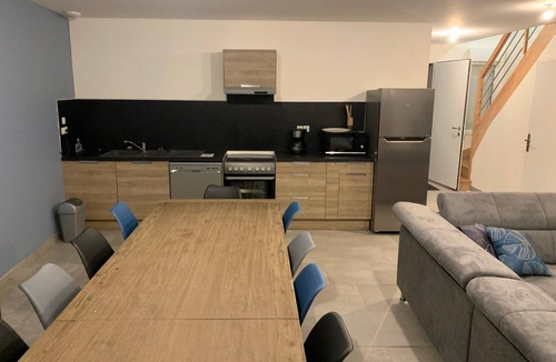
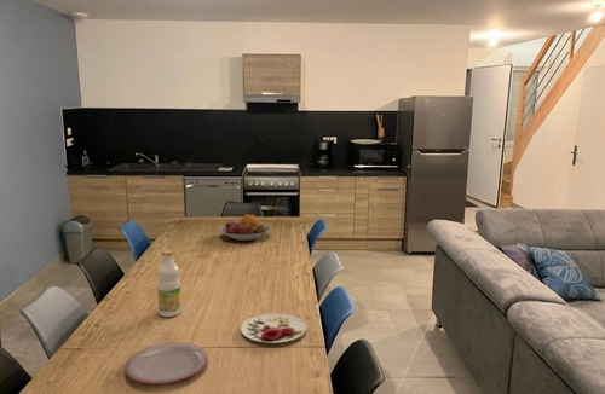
+ plate [123,341,209,386]
+ bottle [156,249,182,318]
+ fruit bowl [218,213,271,242]
+ plate [240,313,309,344]
